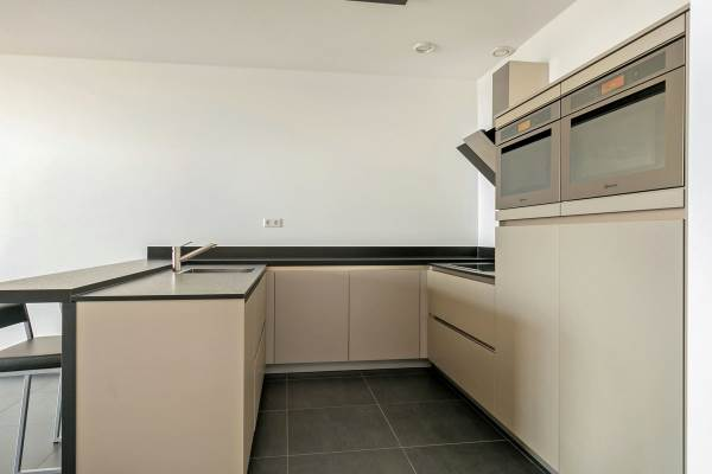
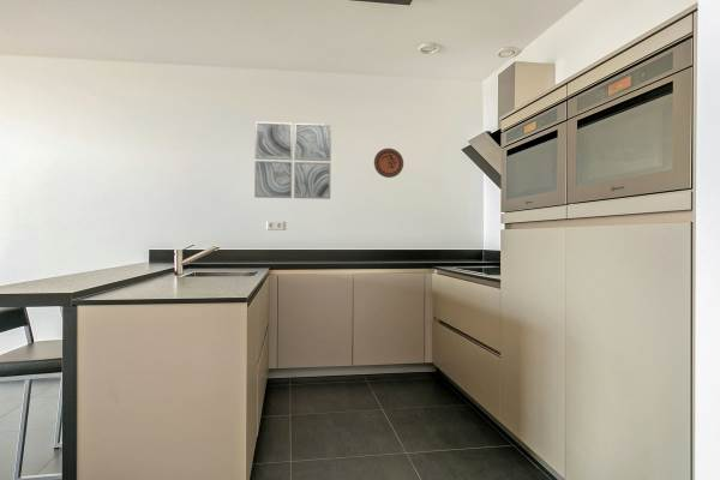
+ decorative plate [373,148,404,179]
+ wall art [253,120,332,200]
